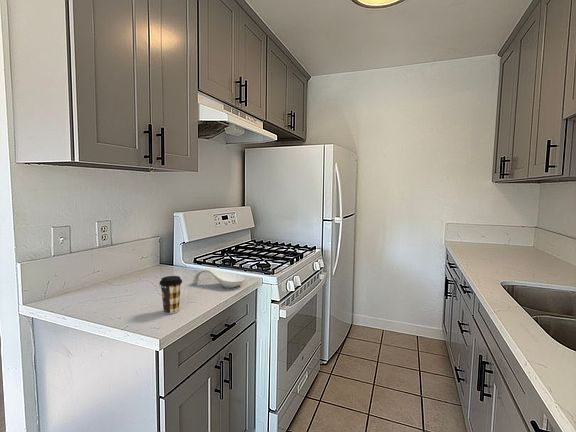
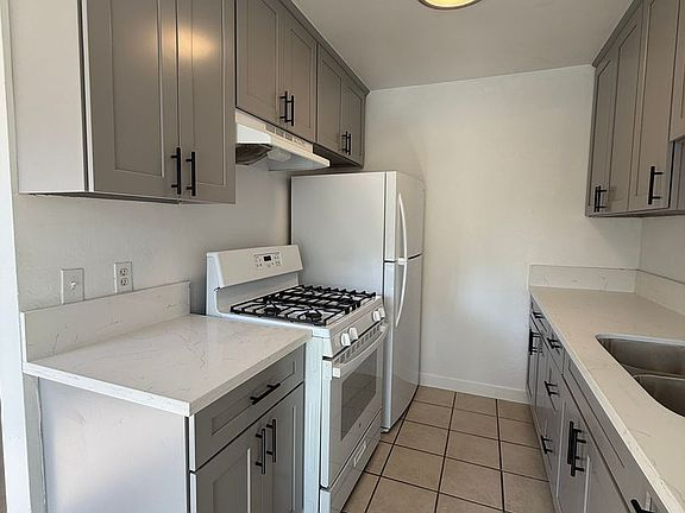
- spoon rest [191,267,245,289]
- coffee cup [158,275,183,315]
